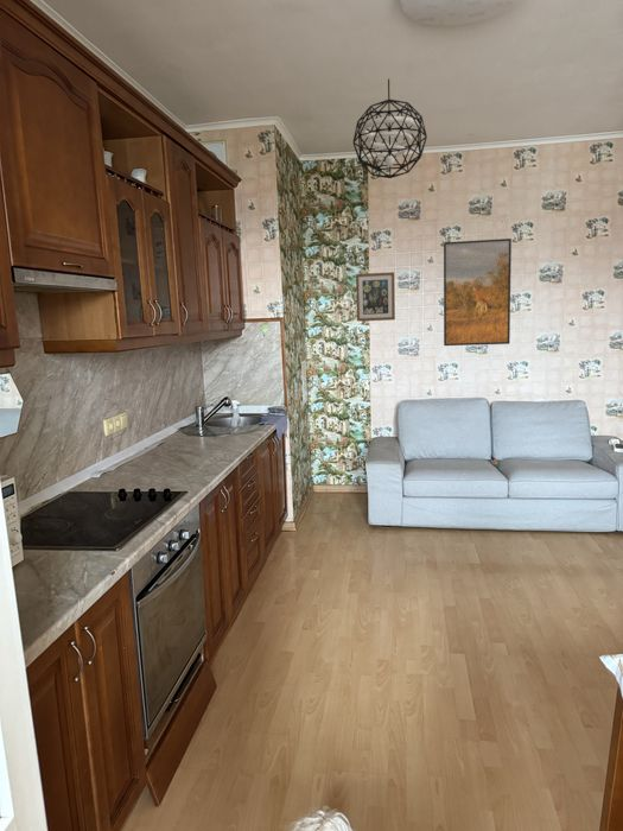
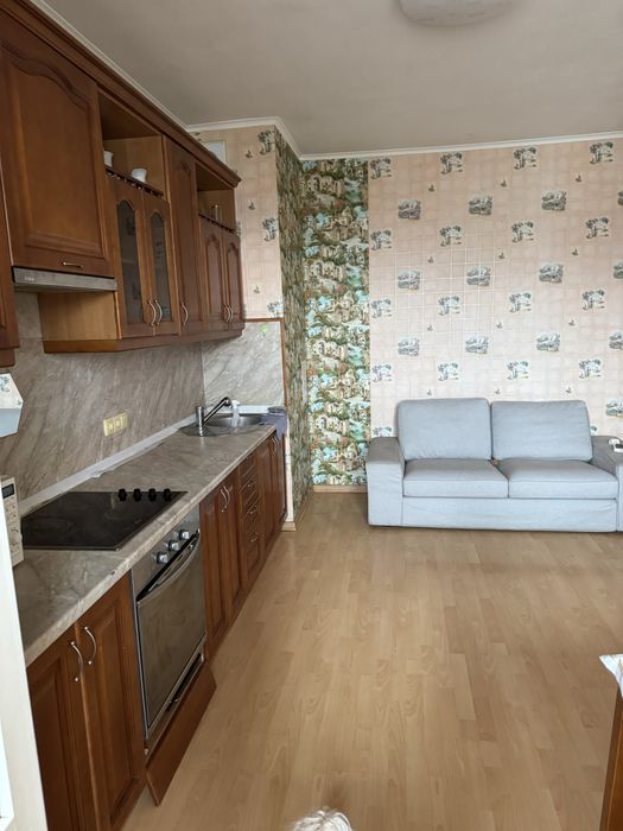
- pendant light [352,78,428,179]
- wall art [355,271,396,323]
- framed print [443,237,513,347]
